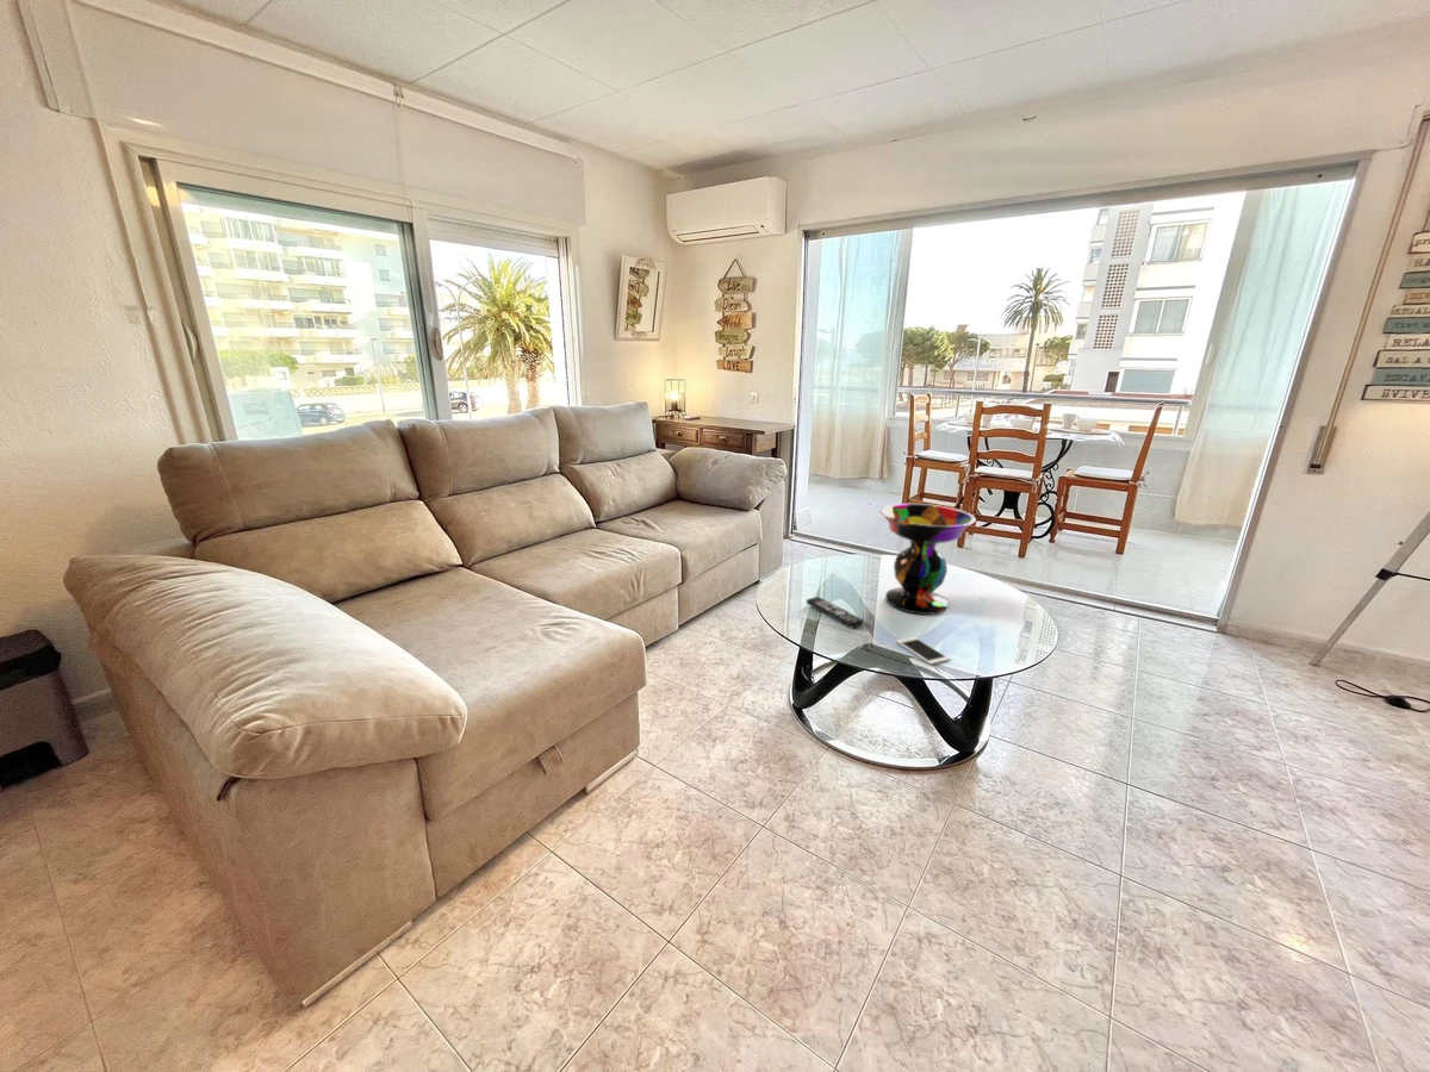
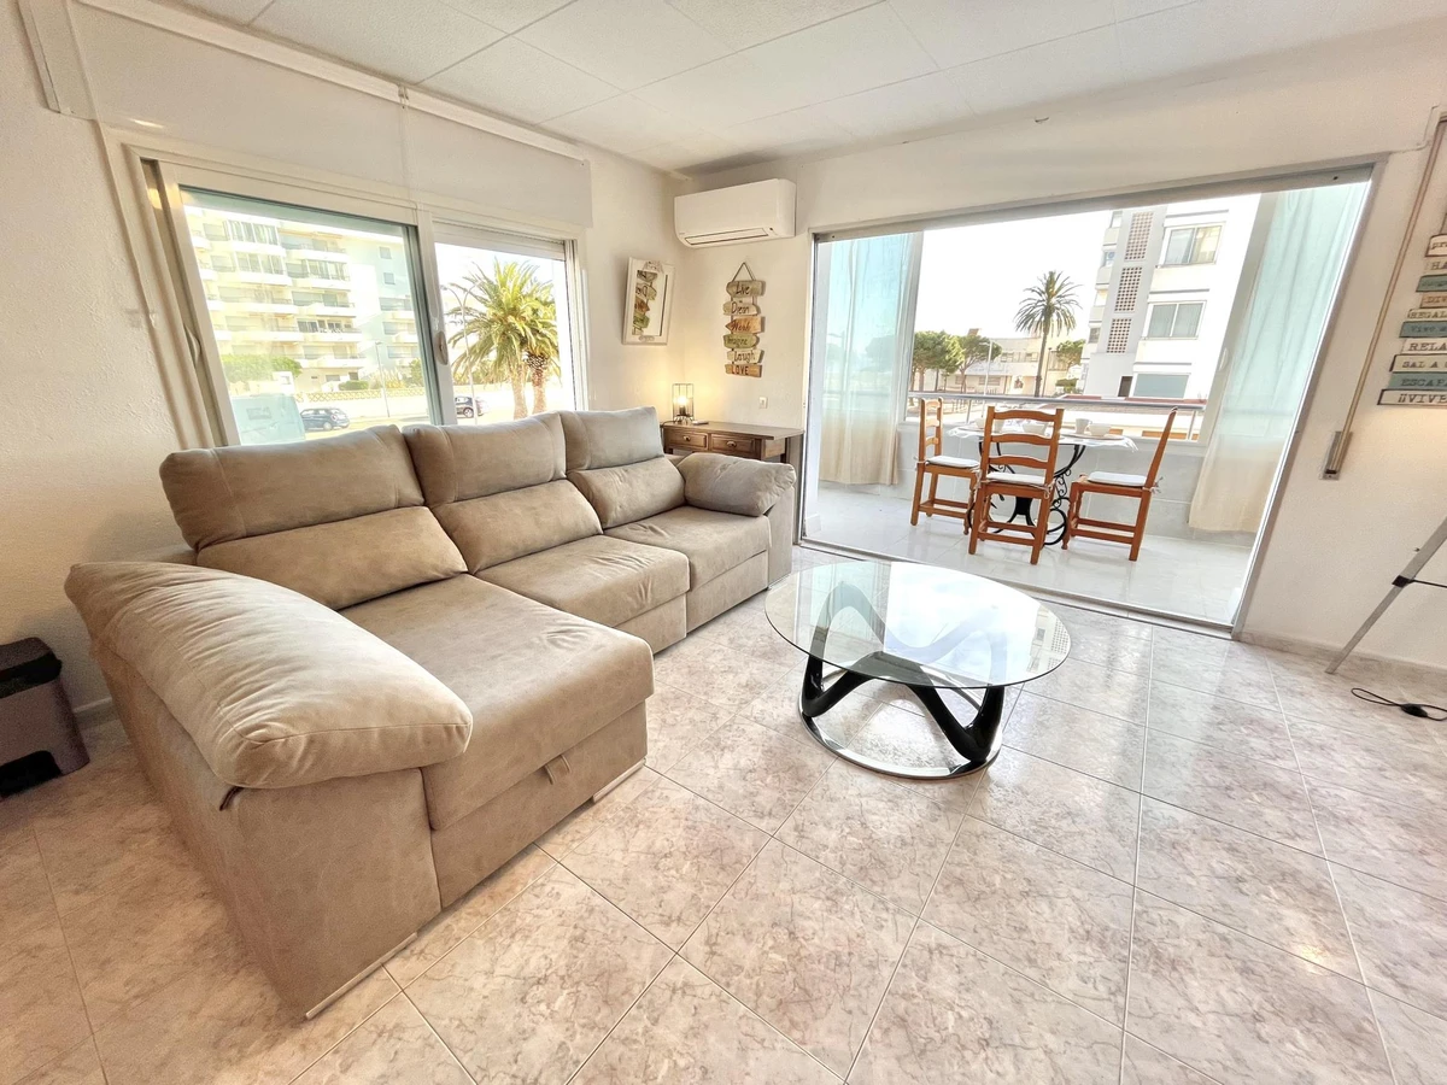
- cell phone [895,636,951,666]
- decorative bowl [879,503,977,616]
- remote control [806,596,865,629]
